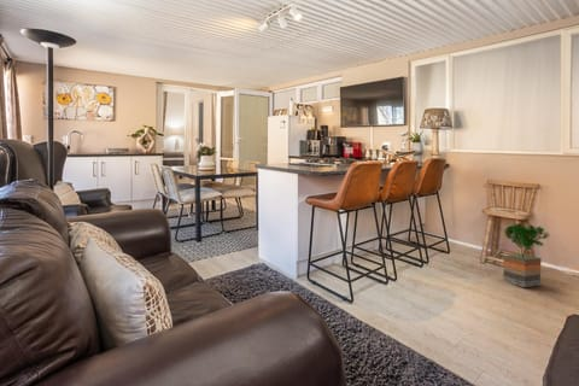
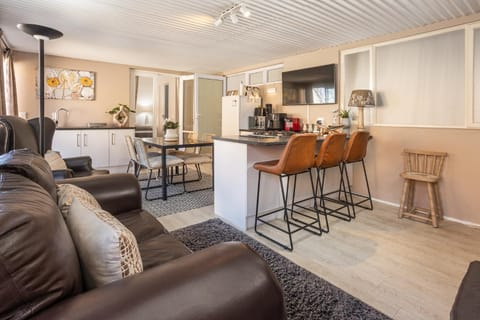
- potted tree [502,222,551,288]
